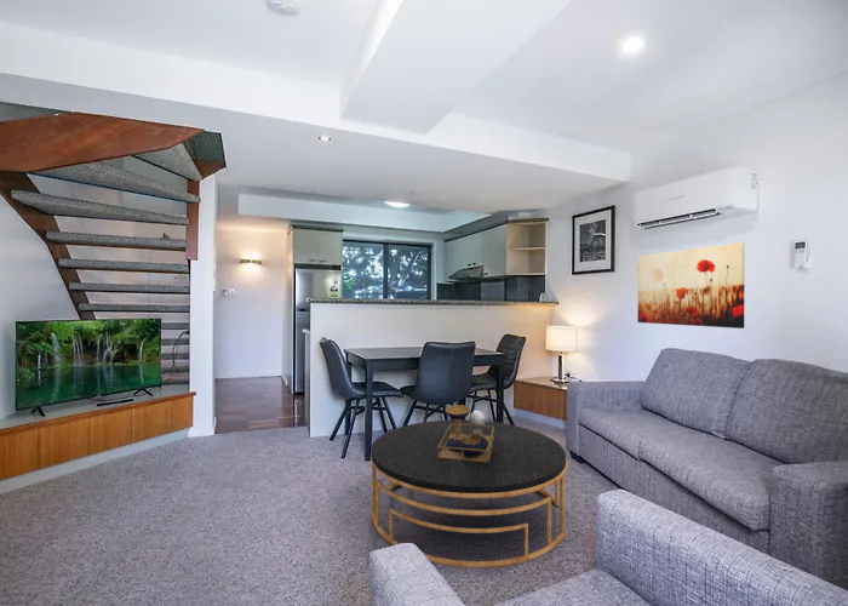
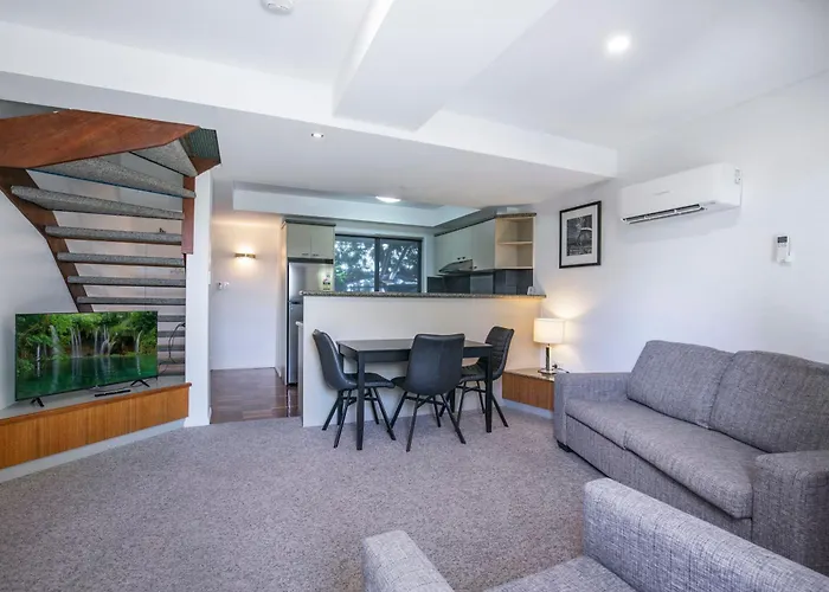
- coffee table [369,404,569,568]
- wall art [636,241,746,330]
